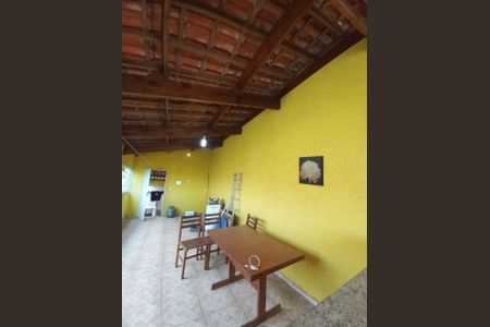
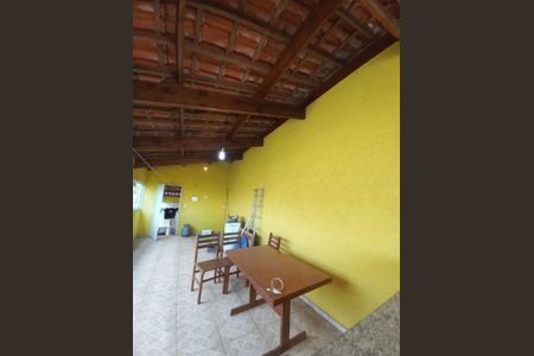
- wall art [298,155,324,187]
